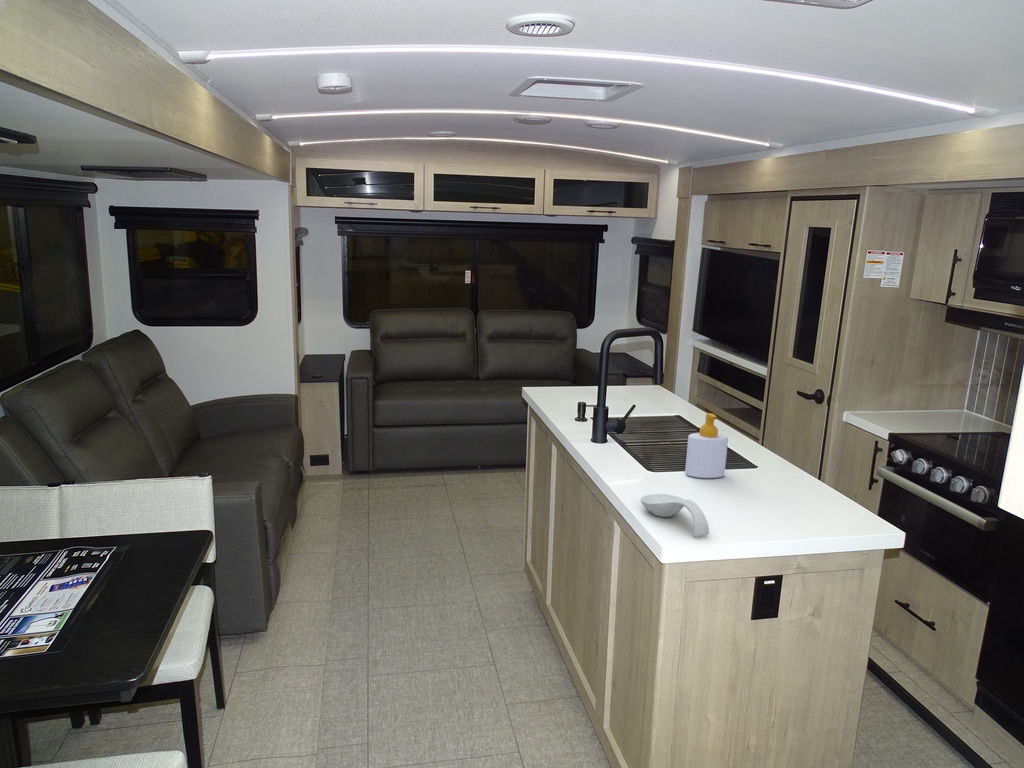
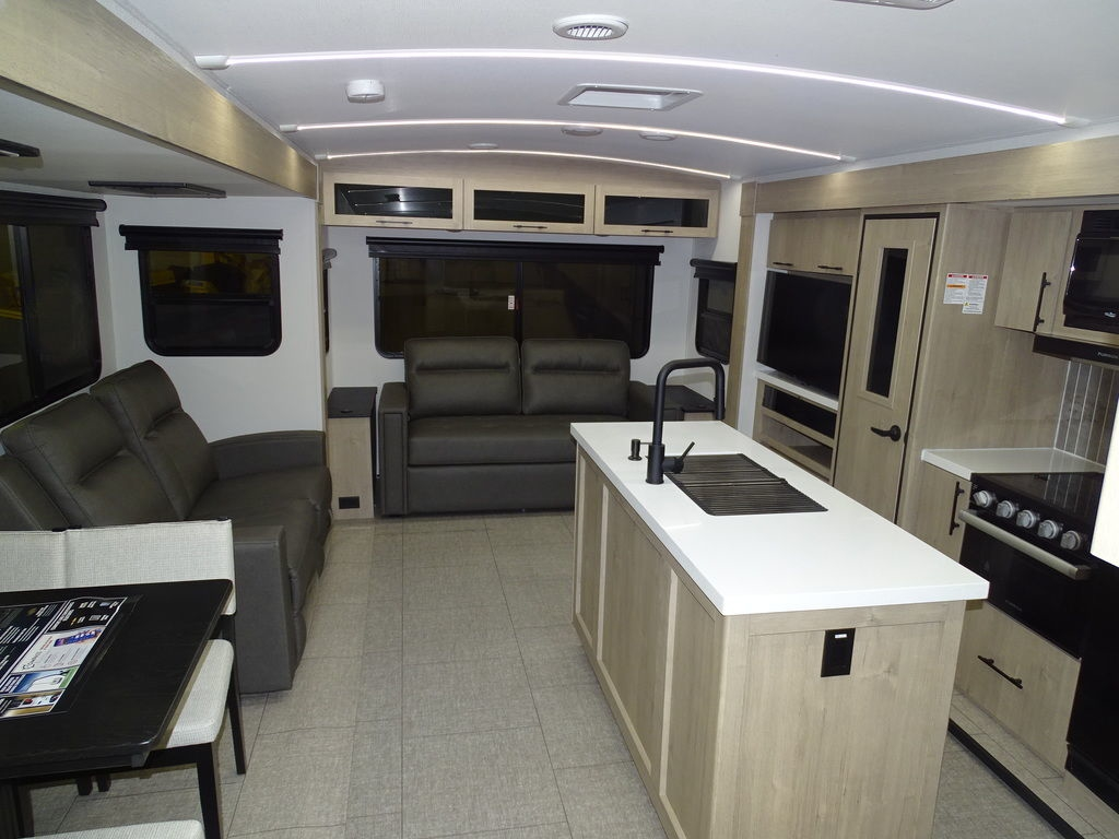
- soap bottle [684,412,729,479]
- spoon rest [640,493,710,538]
